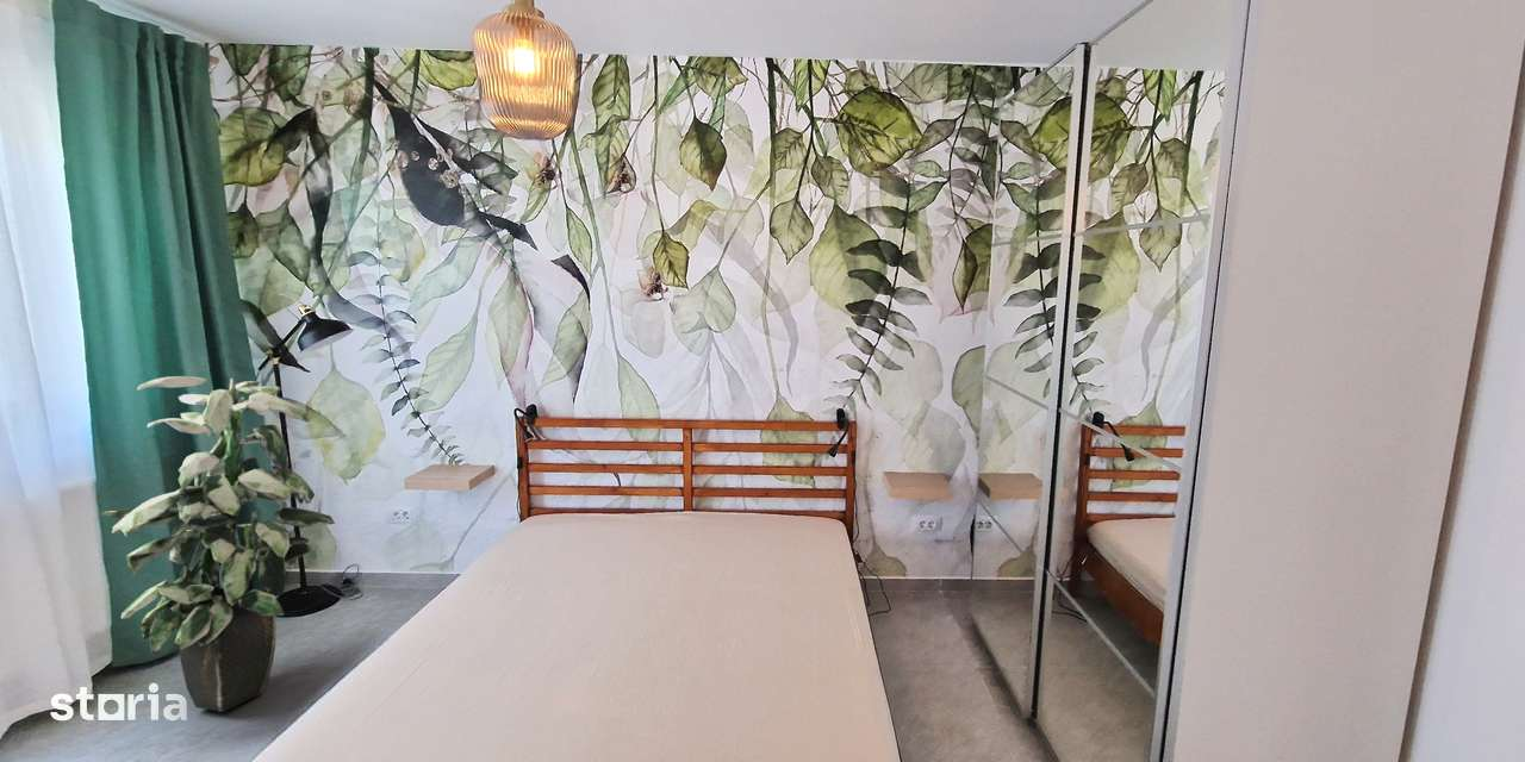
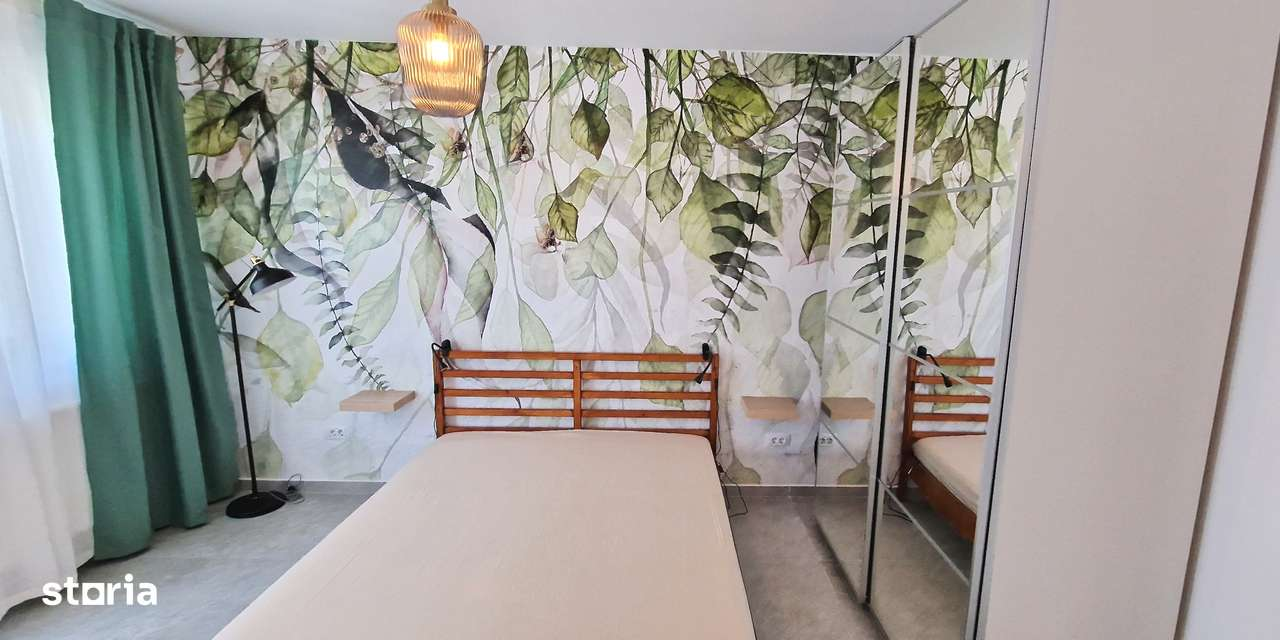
- indoor plant [100,375,336,713]
